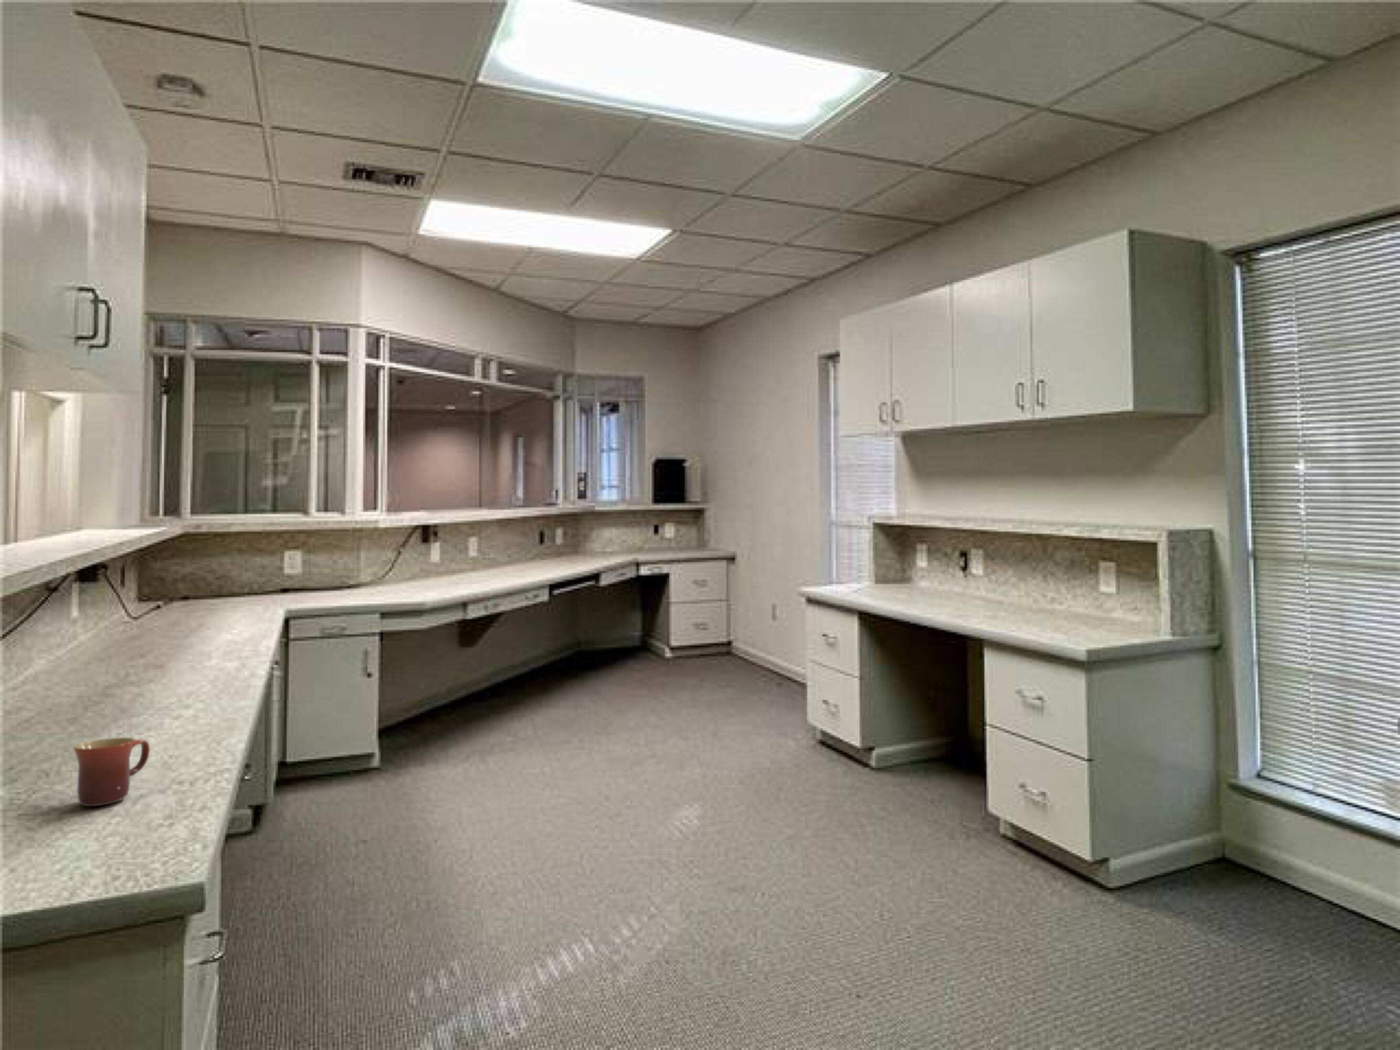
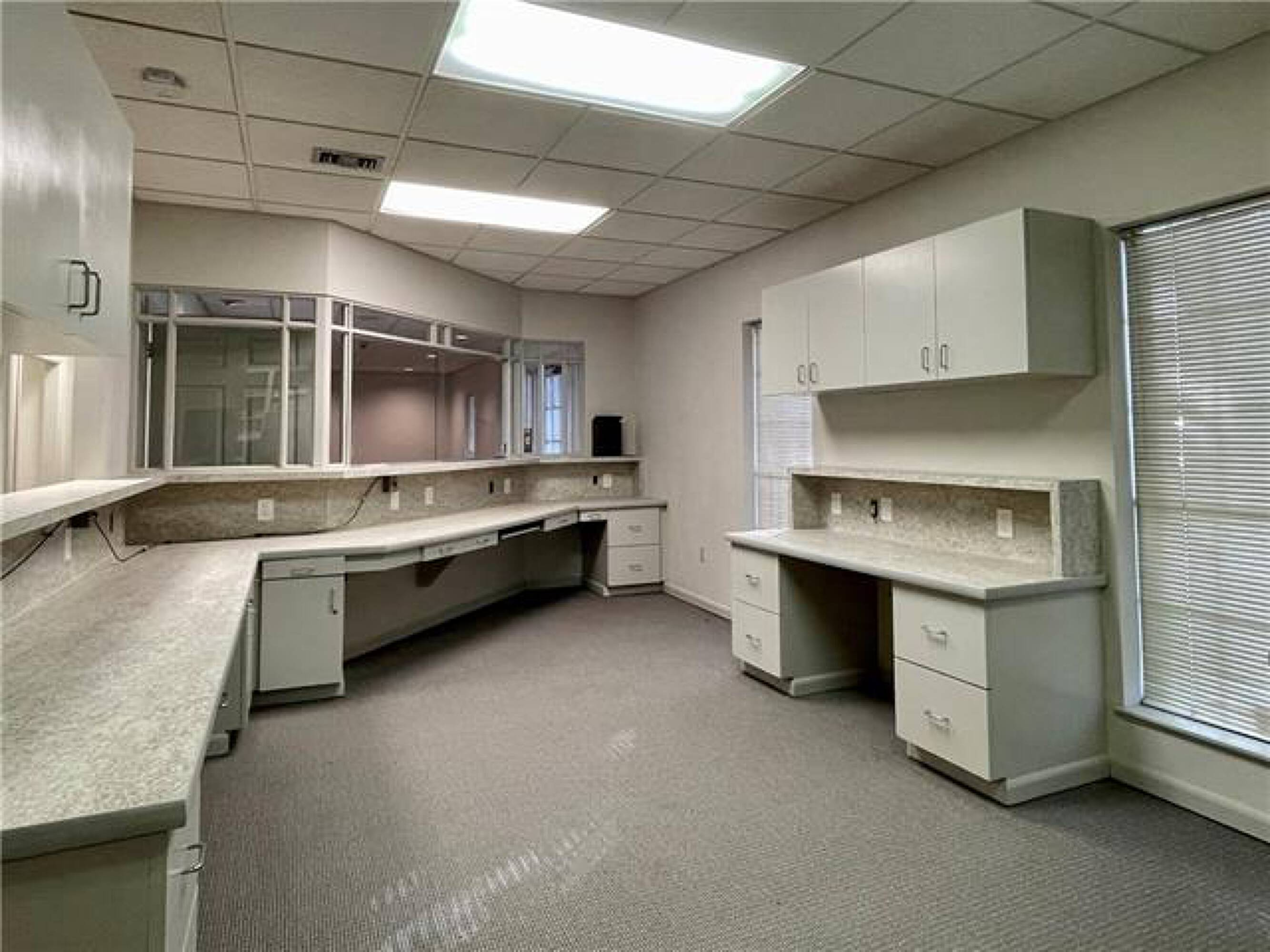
- mug [73,737,150,806]
